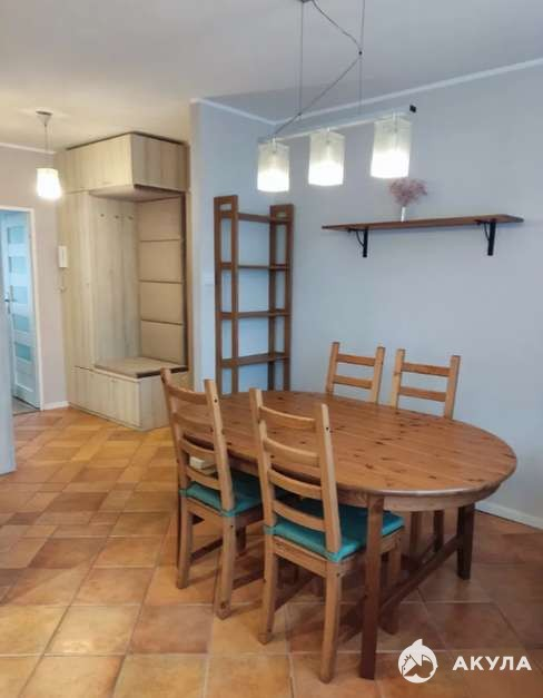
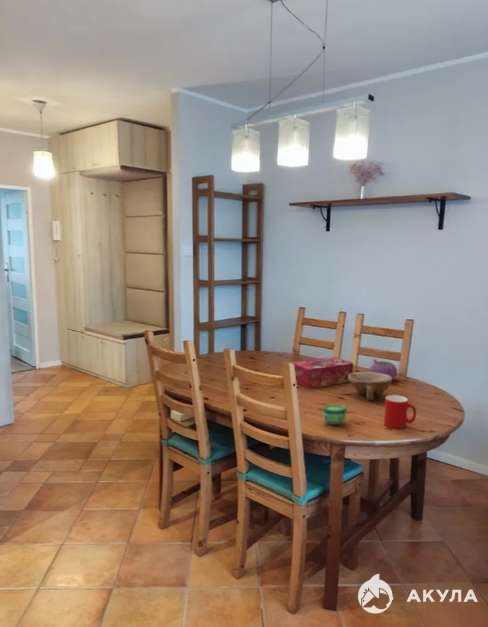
+ cup [322,404,348,426]
+ bowl [348,371,393,402]
+ cup [383,394,417,429]
+ teapot [369,358,398,380]
+ tissue box [291,356,354,390]
